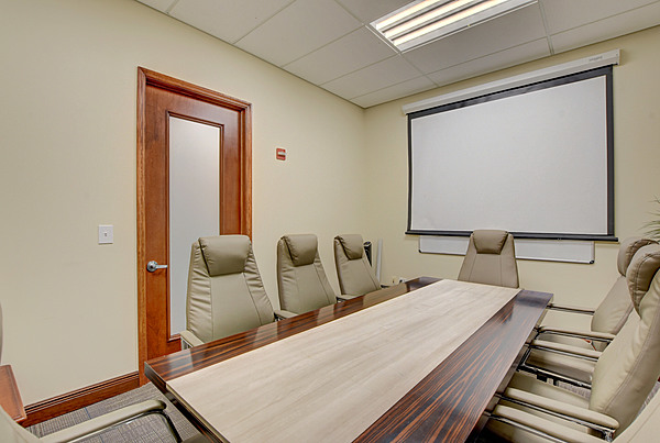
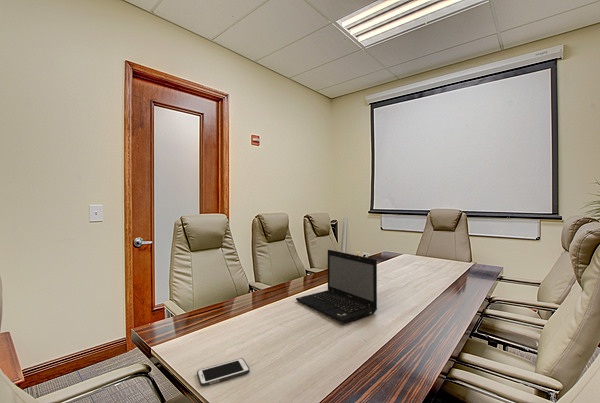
+ cell phone [196,357,251,387]
+ laptop [295,249,378,325]
